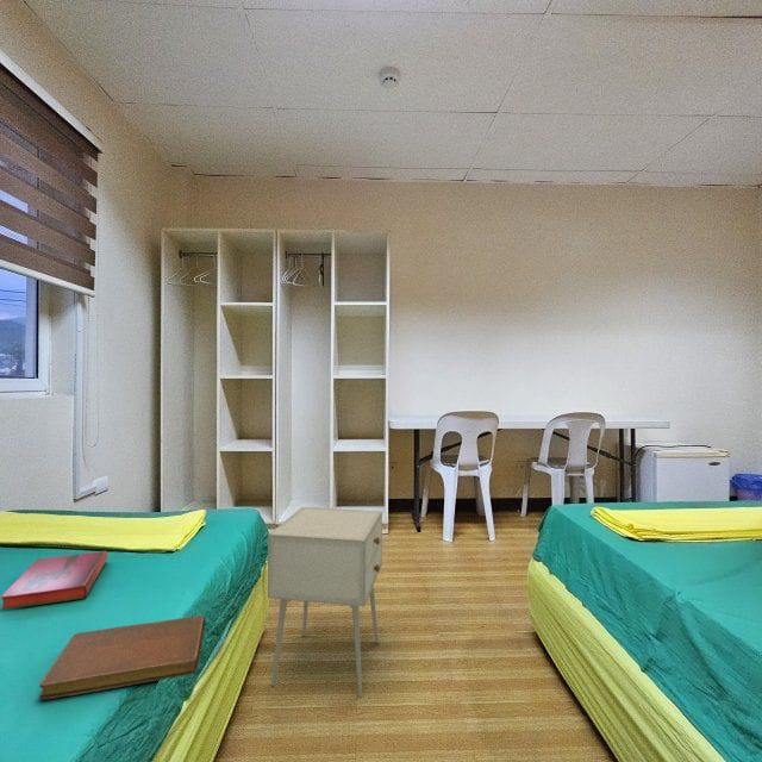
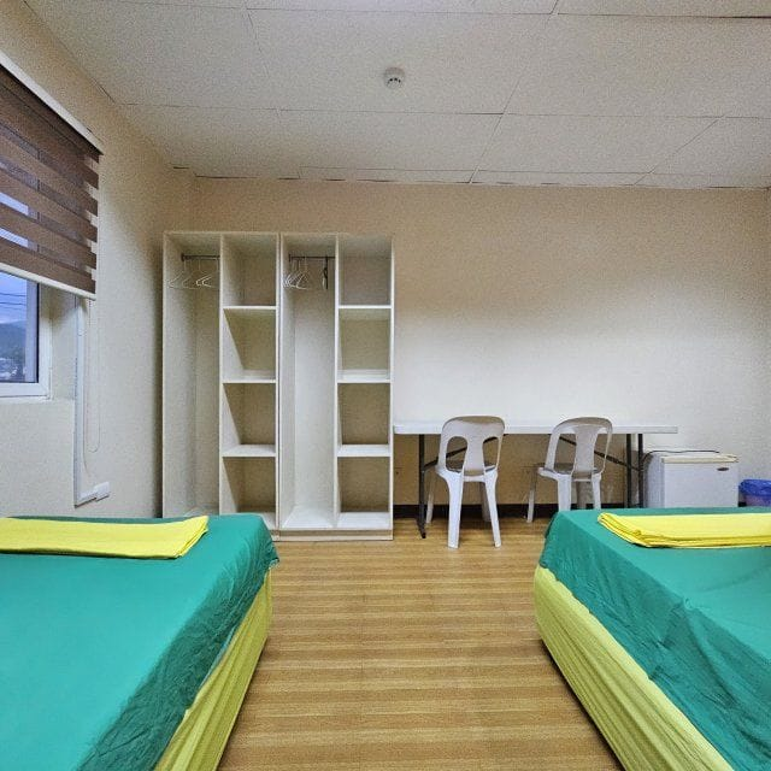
- notebook [38,614,206,701]
- nightstand [267,506,383,698]
- hardback book [0,550,108,611]
